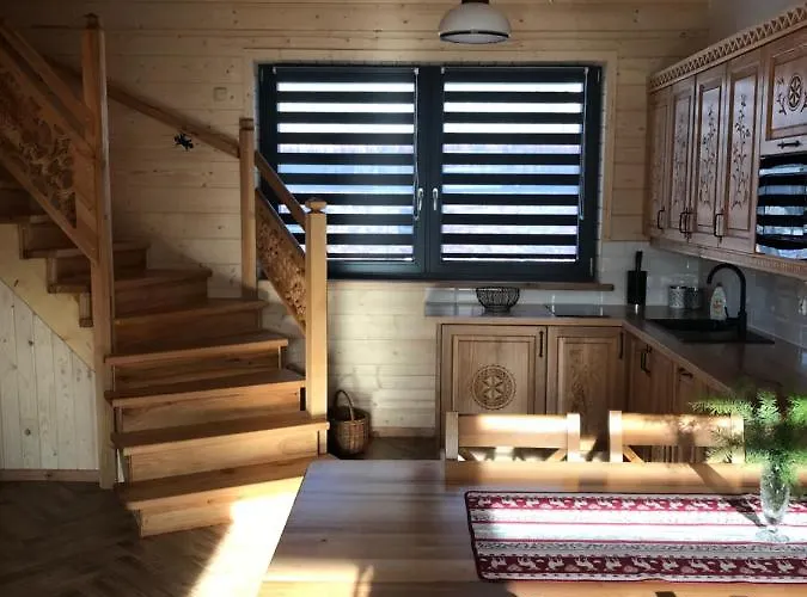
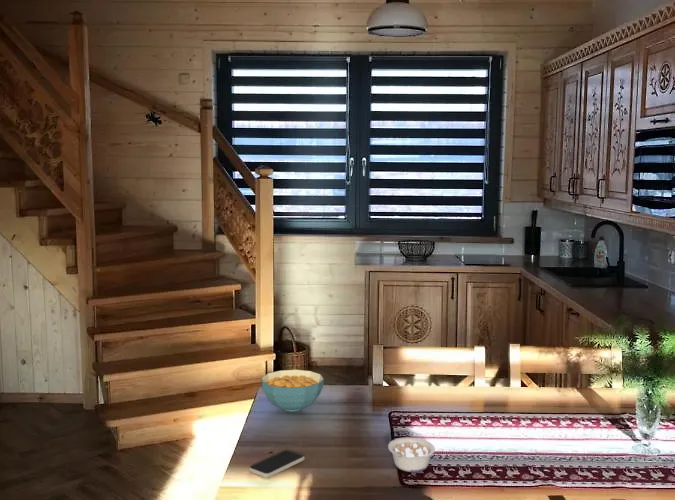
+ cereal bowl [260,369,325,413]
+ smartphone [248,449,305,478]
+ legume [387,436,436,473]
